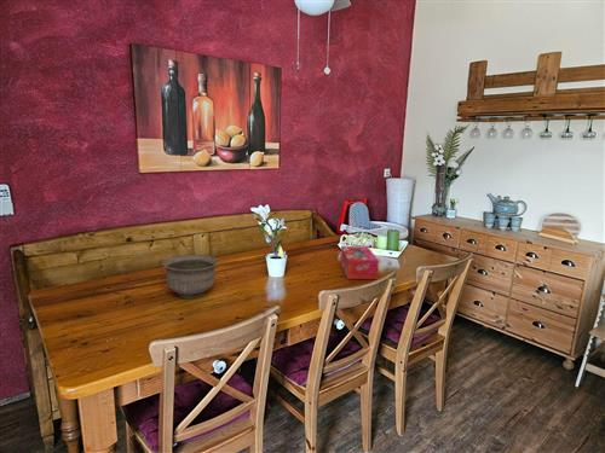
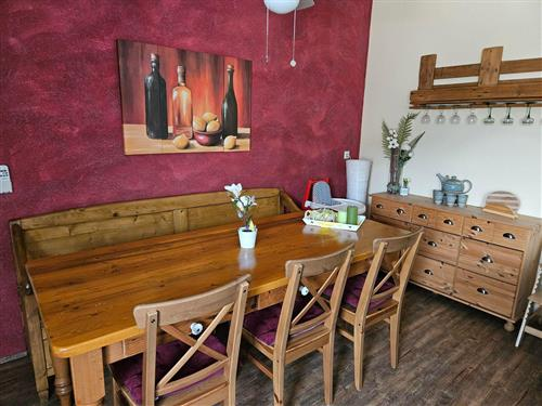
- bowl [161,254,220,300]
- tissue box [339,244,380,280]
